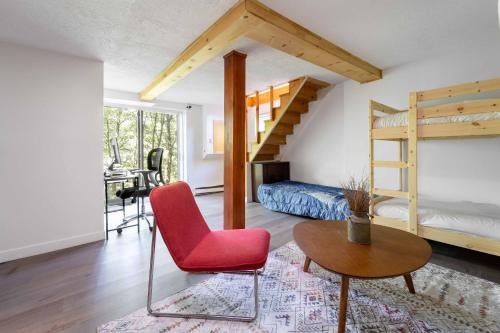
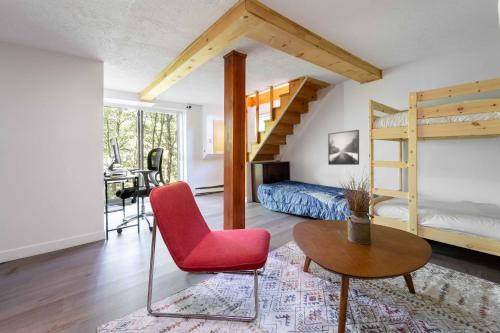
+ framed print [327,129,360,166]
